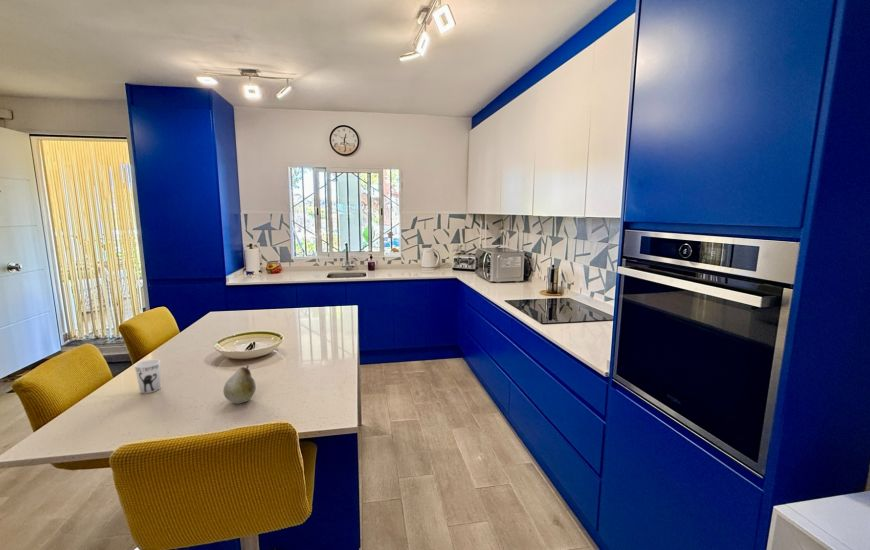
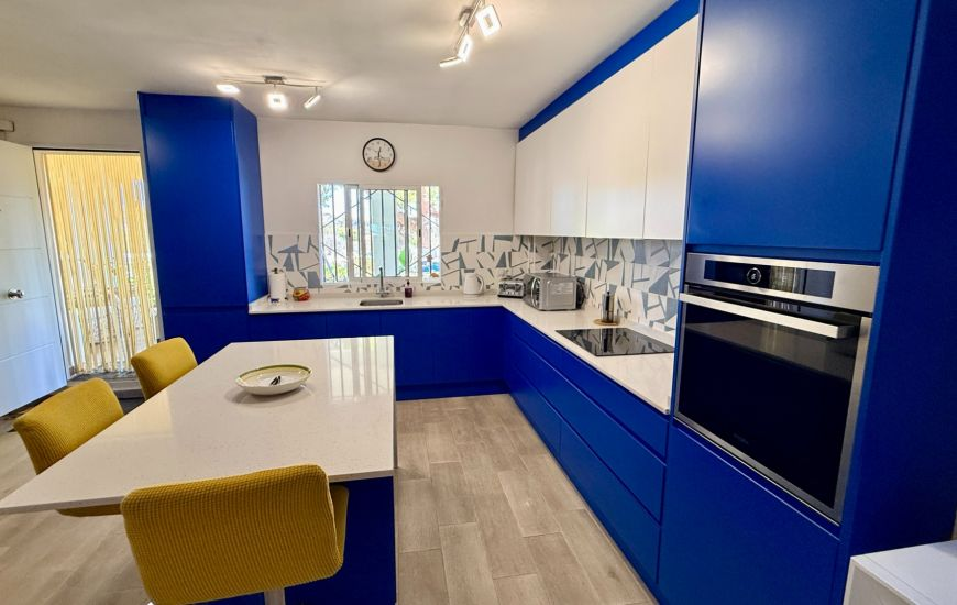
- fruit [222,364,257,405]
- cup [133,359,161,394]
